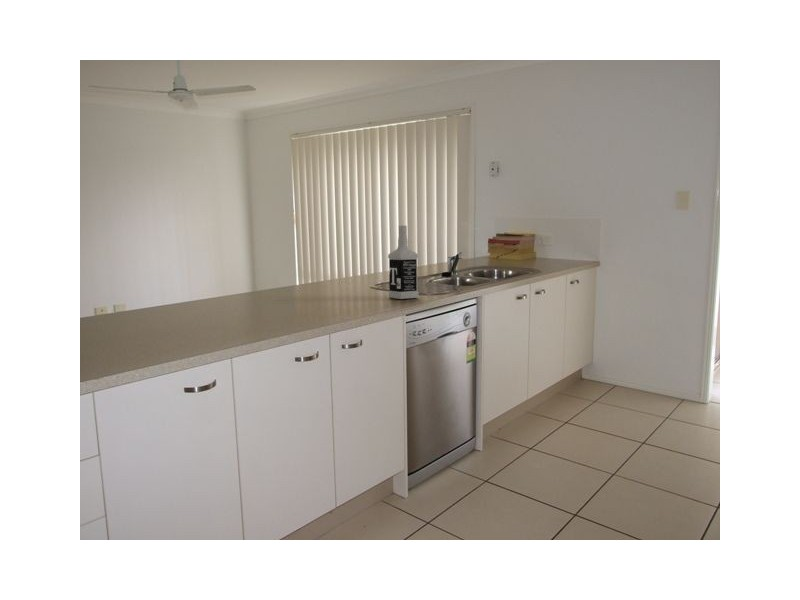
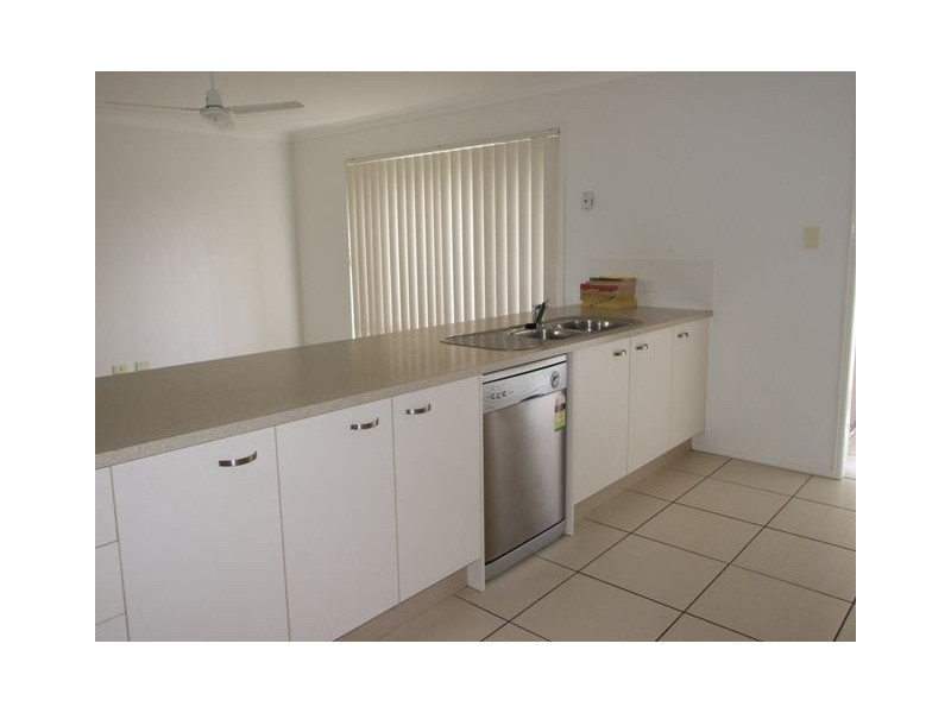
- vodka [387,225,419,300]
